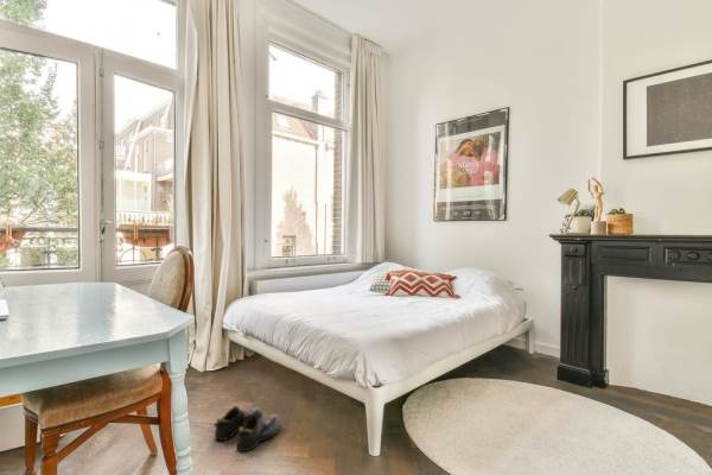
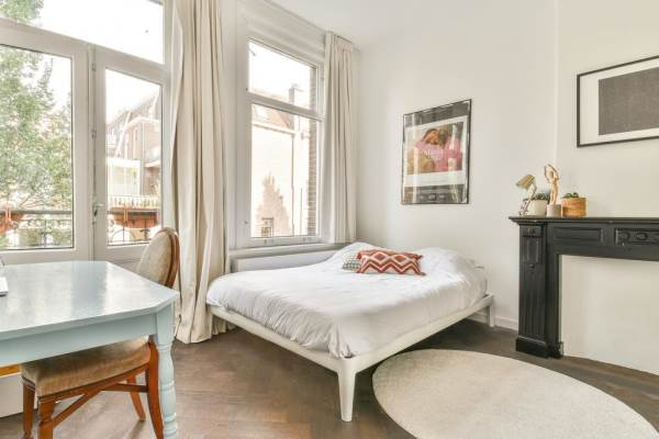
- shoe [212,405,281,452]
